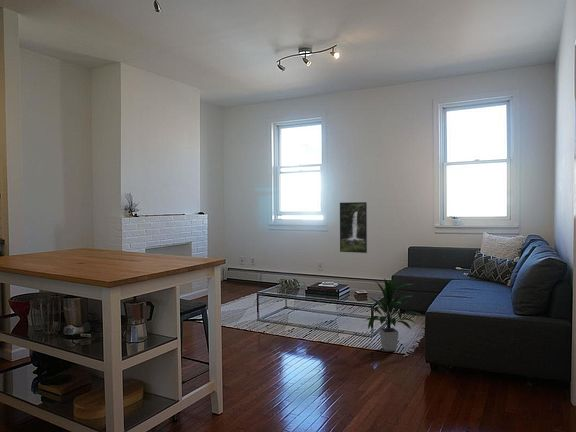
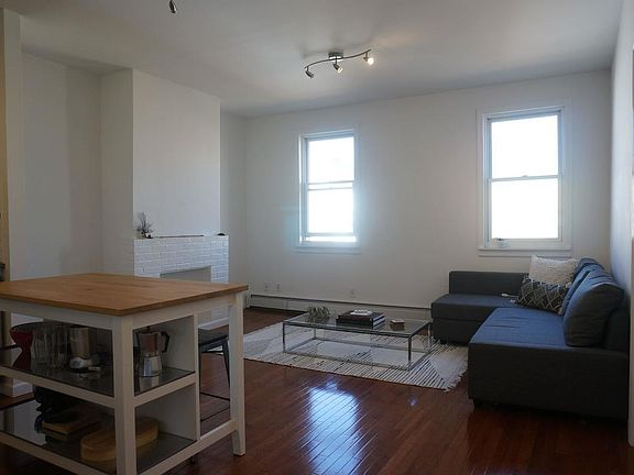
- indoor plant [363,278,422,352]
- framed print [339,201,368,254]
